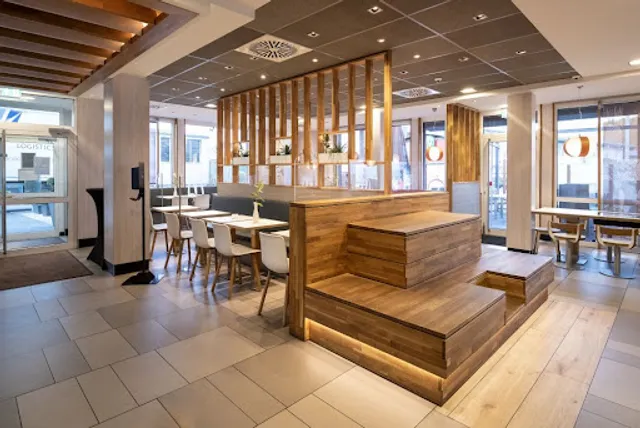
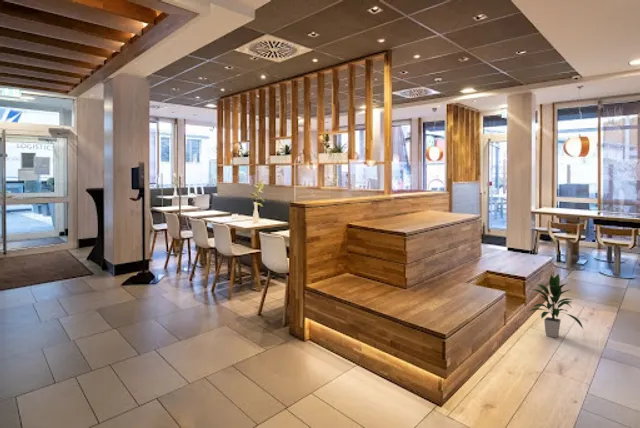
+ indoor plant [528,273,584,339]
